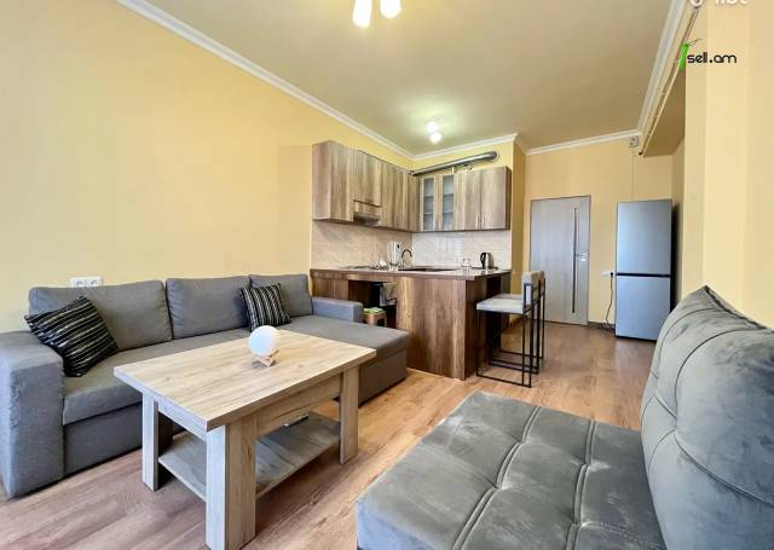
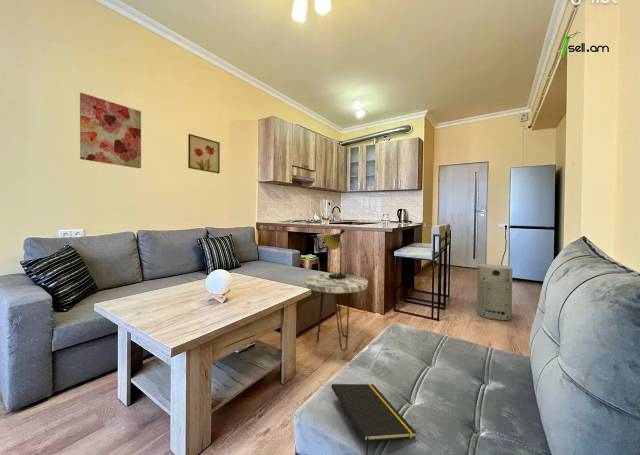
+ side table [304,273,369,352]
+ wall art [187,133,221,174]
+ table lamp [324,228,347,279]
+ wall art [79,92,142,169]
+ fan [476,263,513,321]
+ notepad [330,383,417,455]
